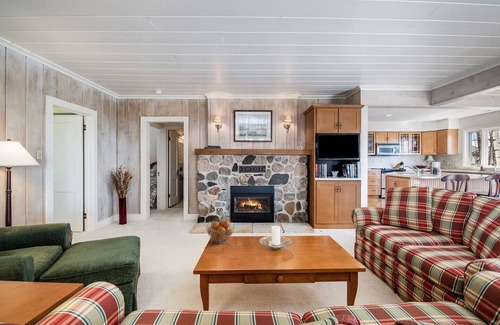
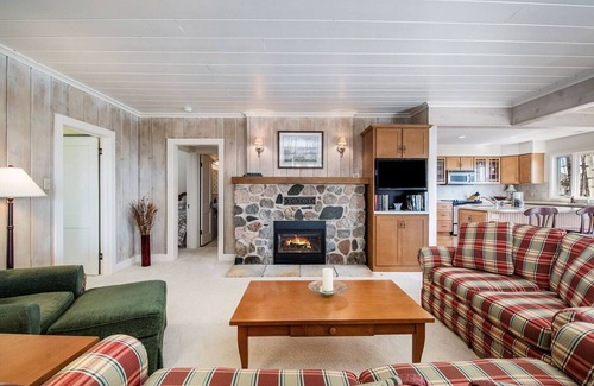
- fruit basket [205,219,235,244]
